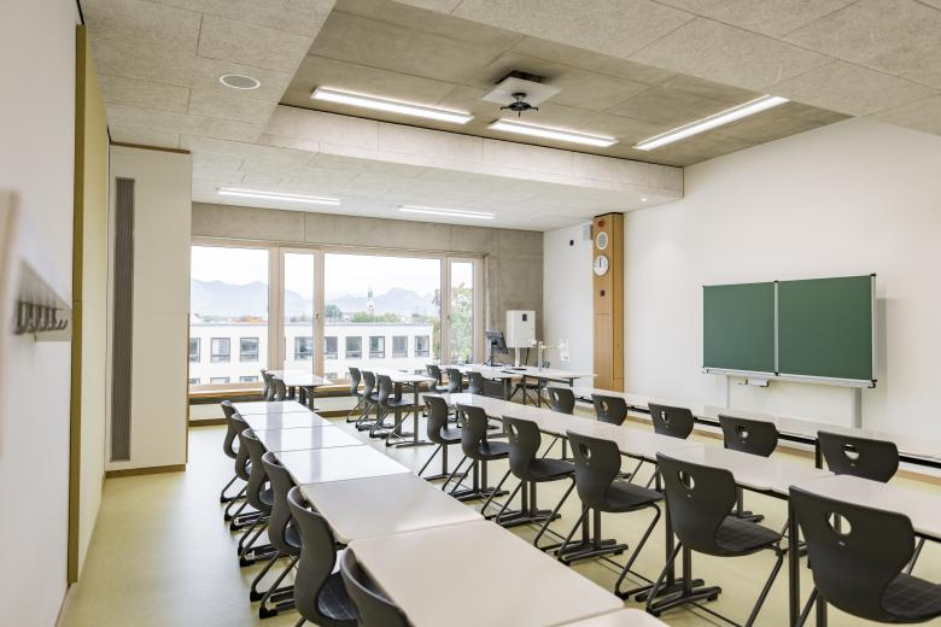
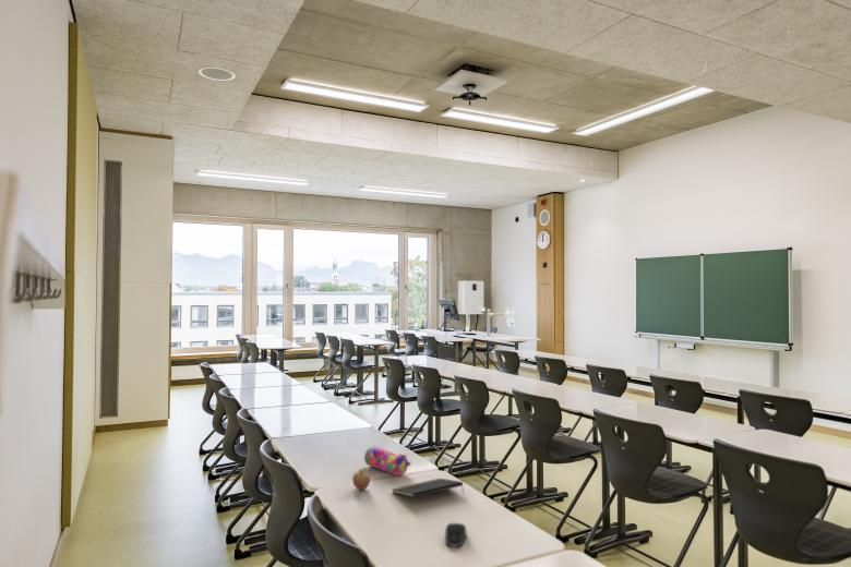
+ pencil case [363,445,411,476]
+ computer mouse [444,522,468,547]
+ notepad [391,478,465,498]
+ fruit [351,467,371,491]
